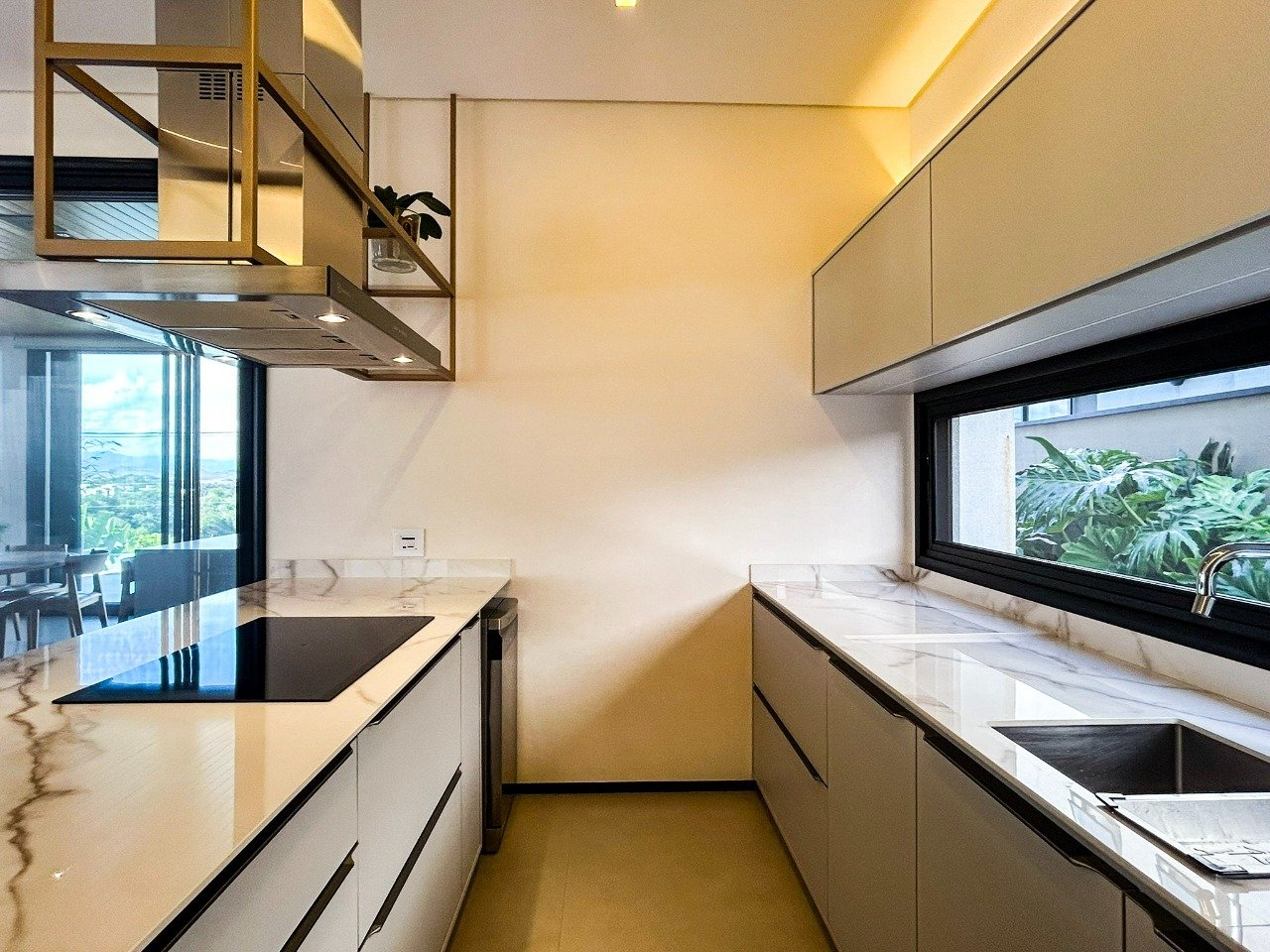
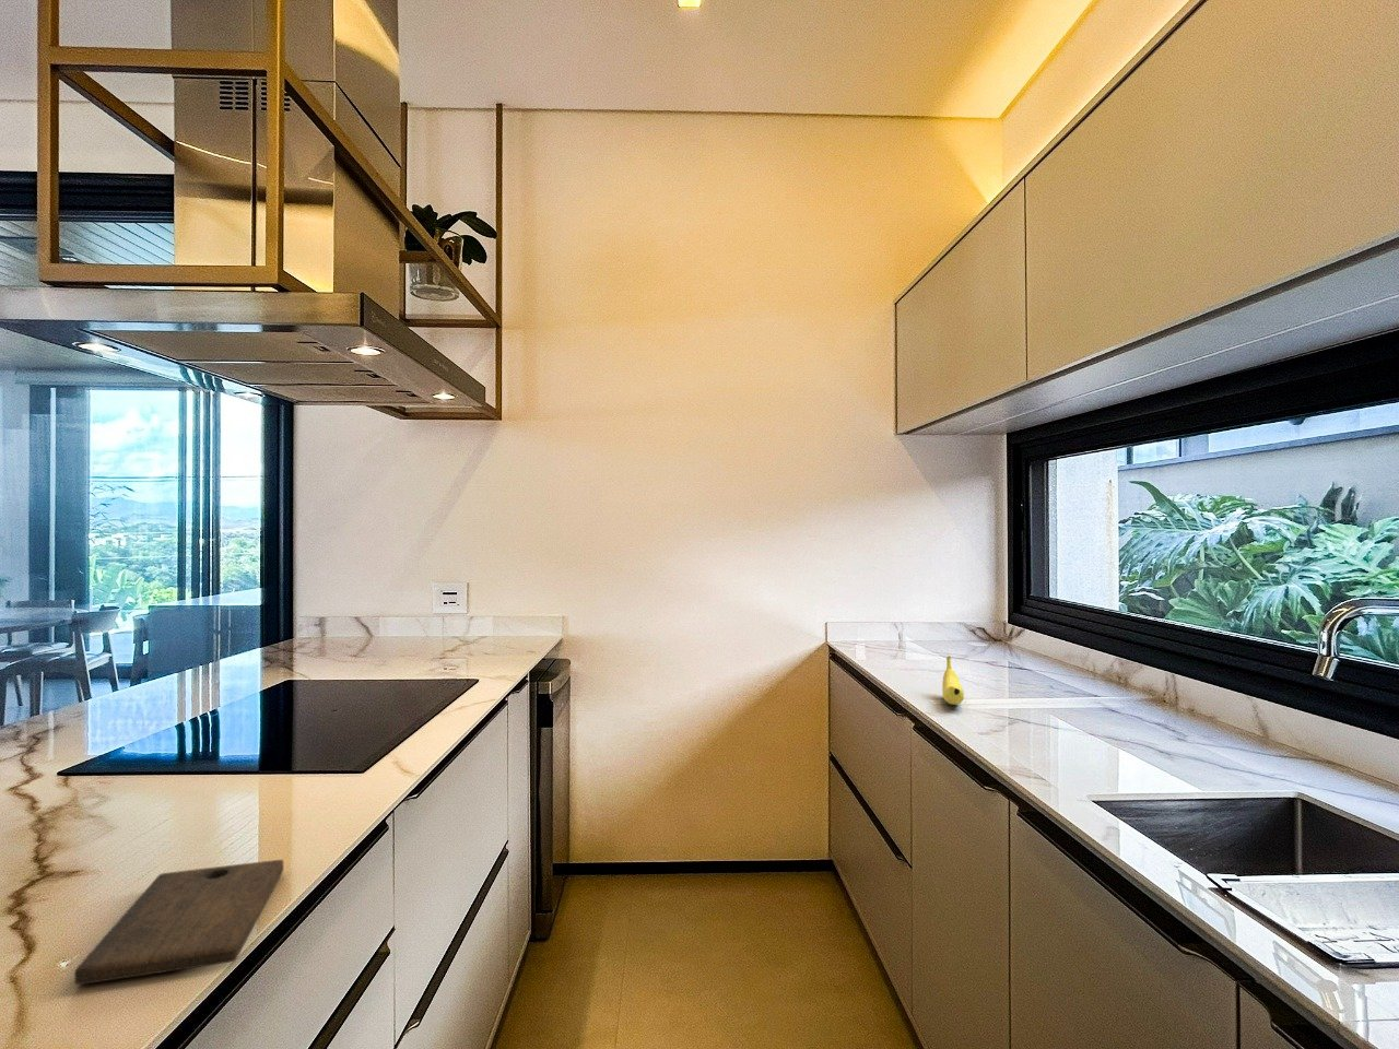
+ cutting board [73,858,284,985]
+ fruit [941,655,965,706]
